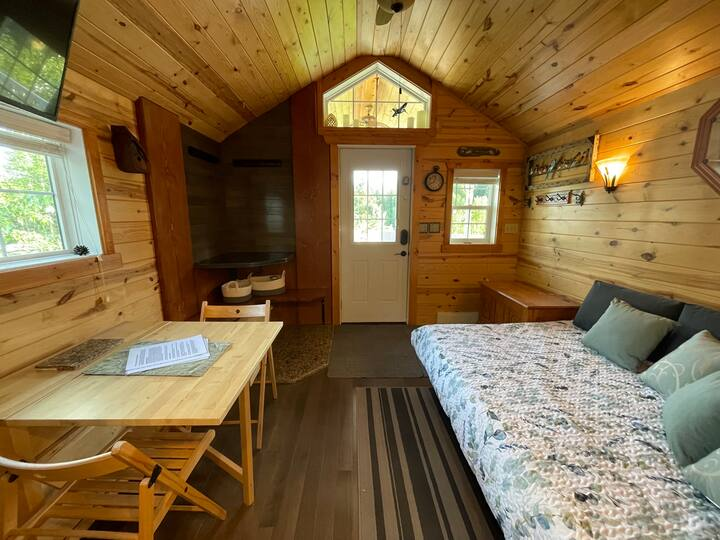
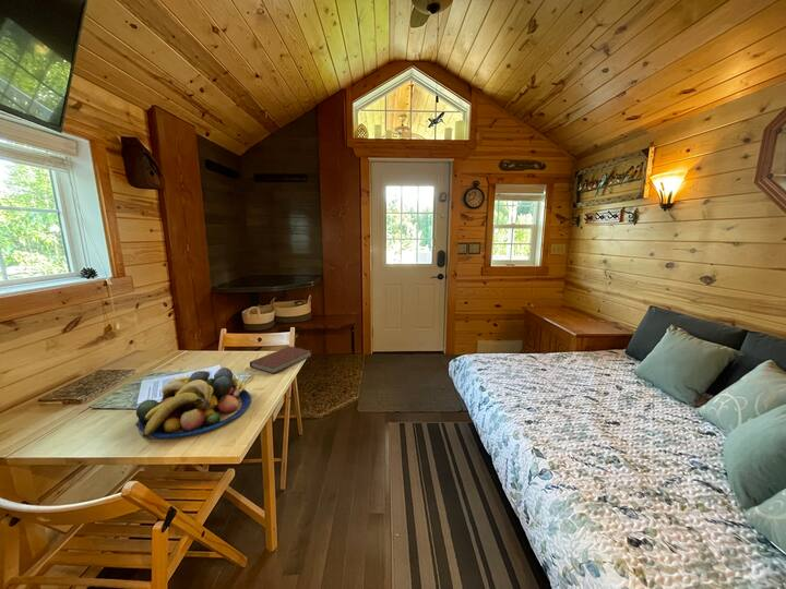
+ book [249,346,312,375]
+ fruit bowl [135,366,252,440]
